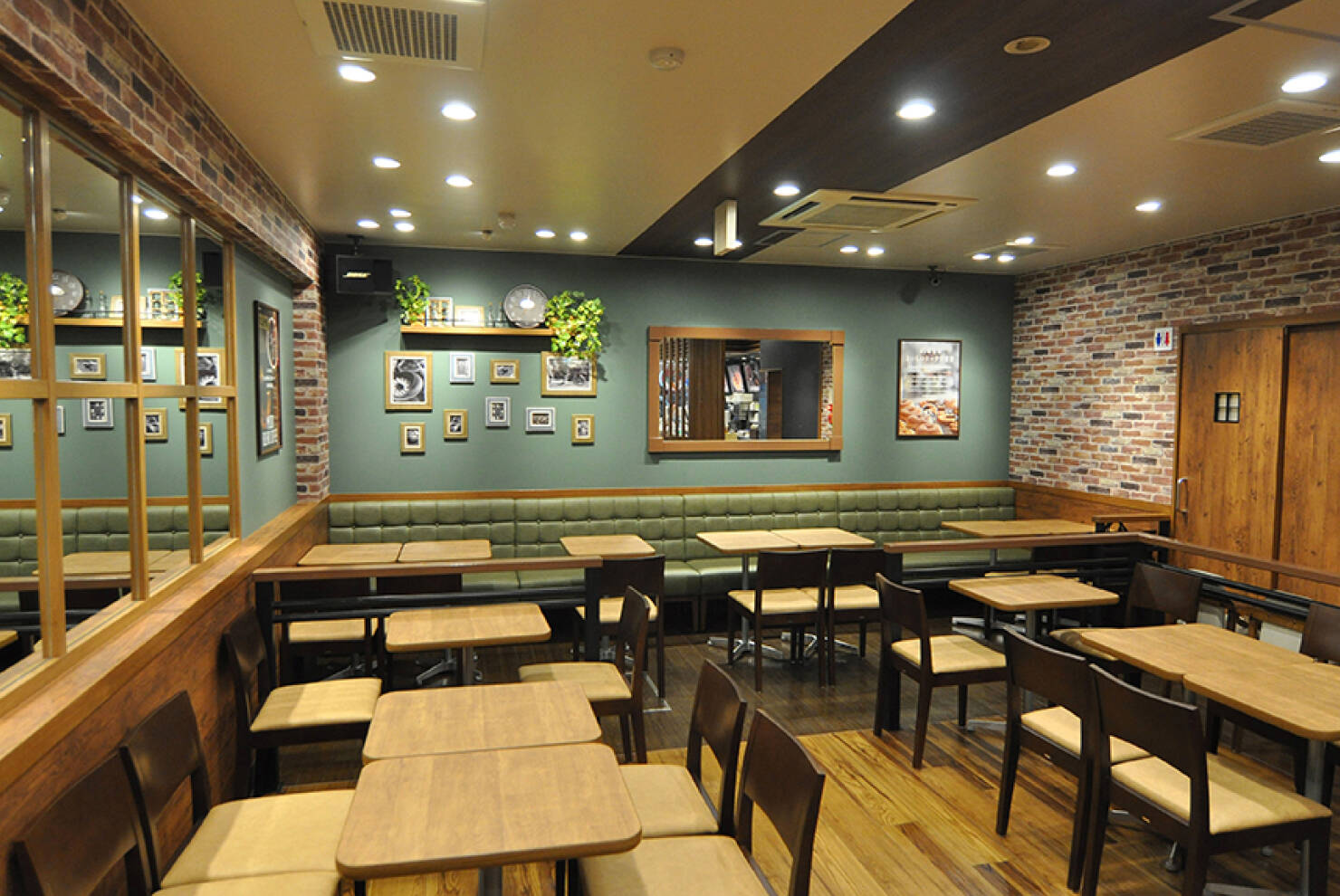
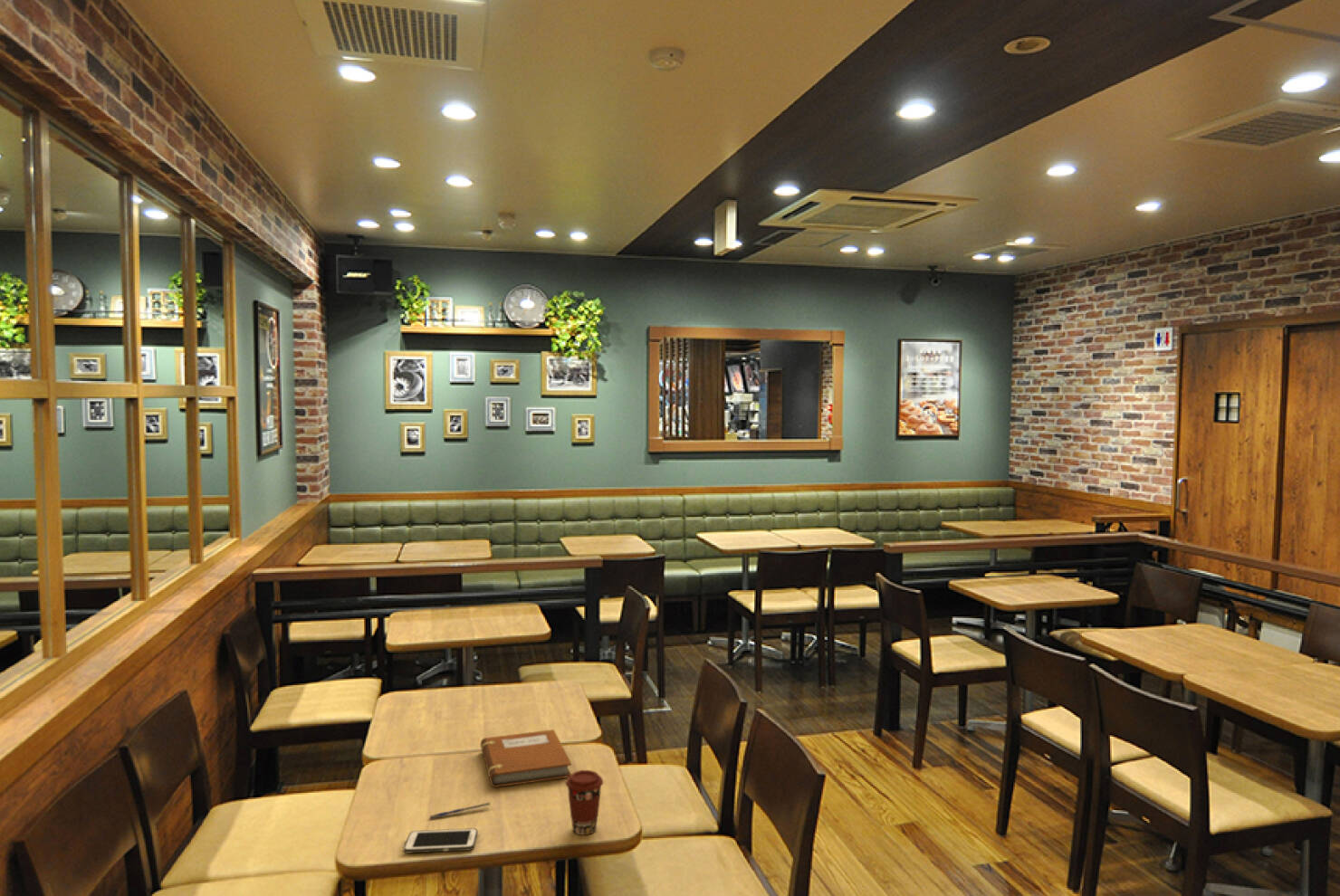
+ coffee cup [565,769,604,835]
+ cell phone [403,827,479,853]
+ pen [429,802,491,820]
+ notebook [480,729,572,788]
